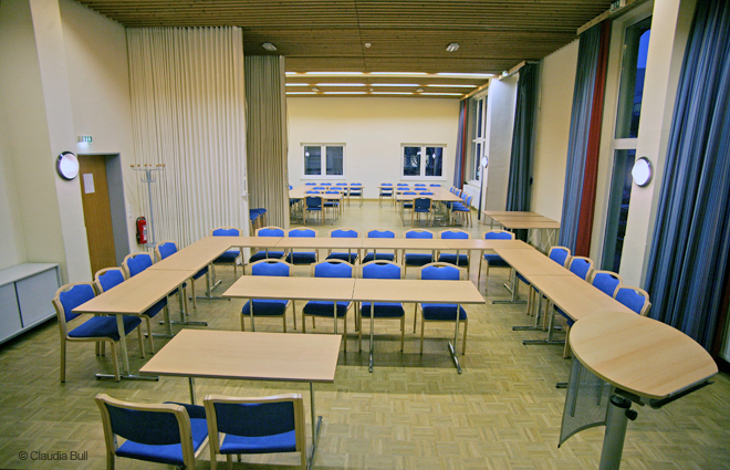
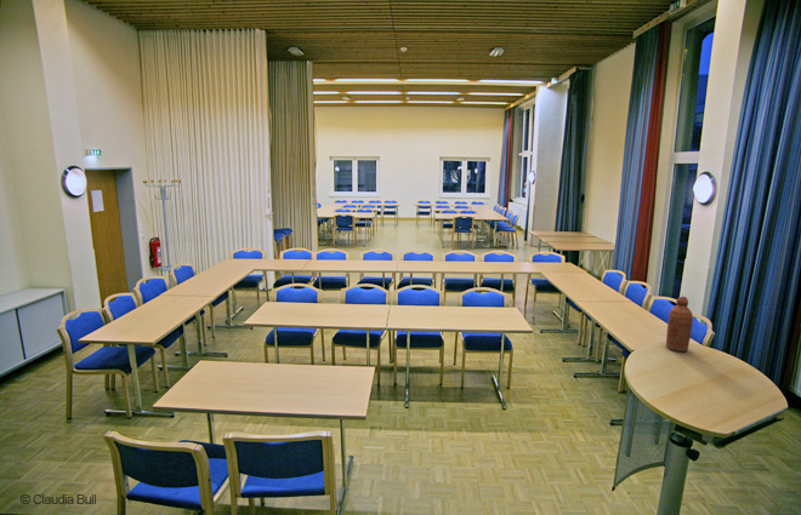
+ bottle [665,296,694,353]
